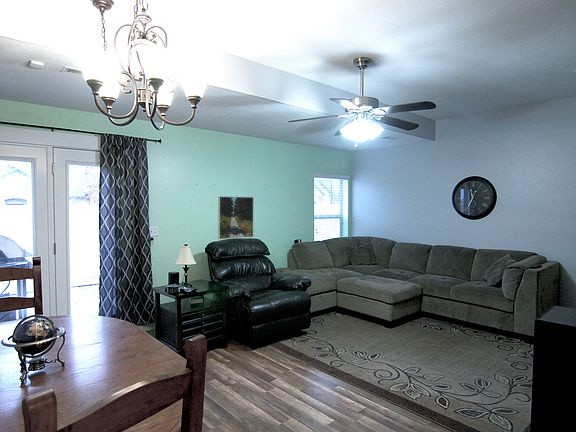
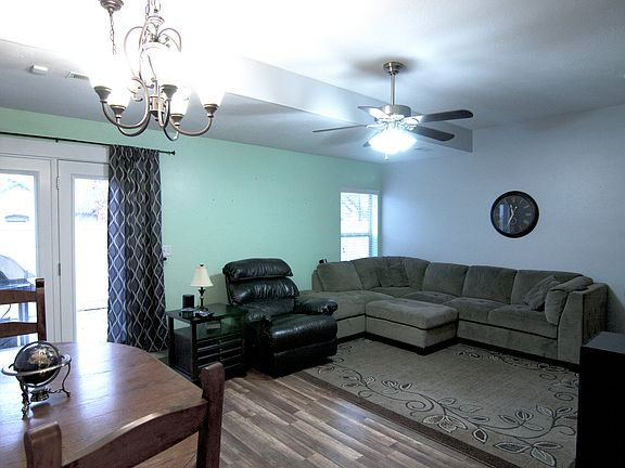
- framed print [217,195,254,240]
